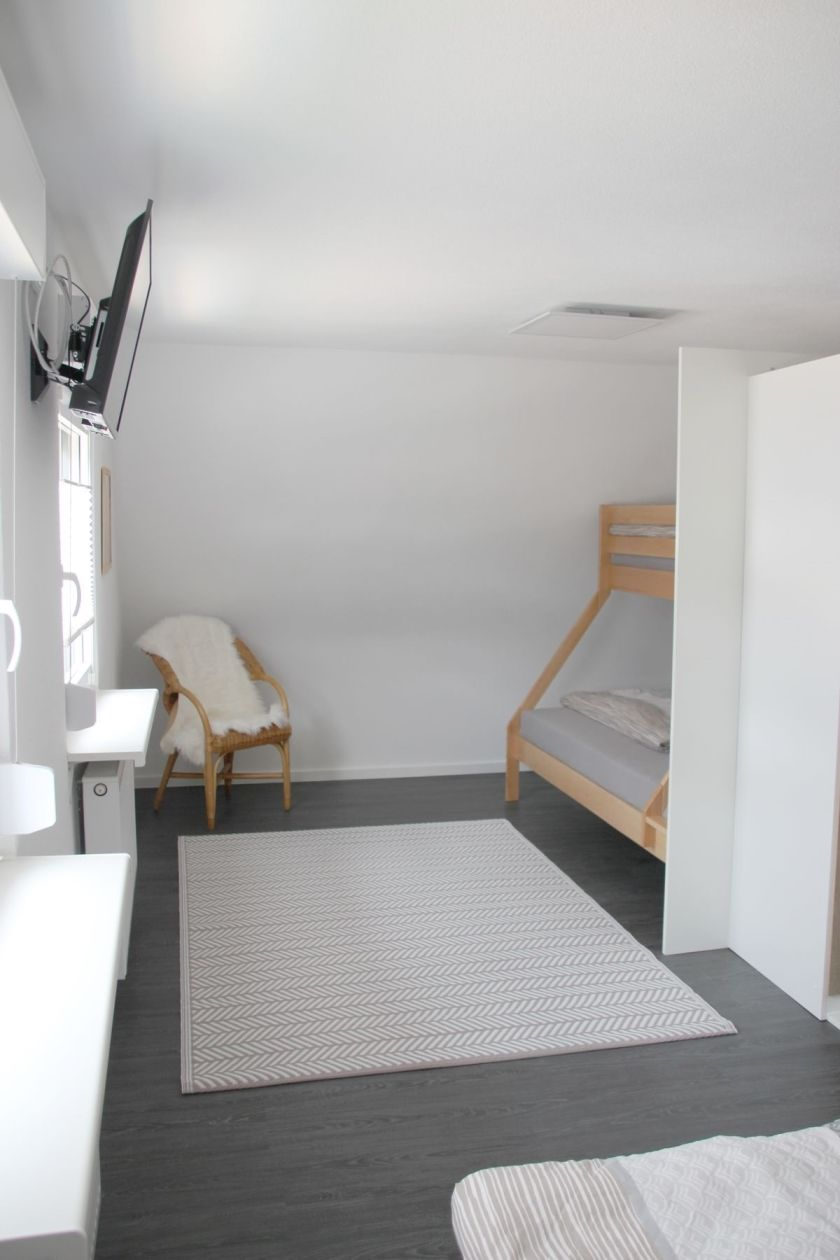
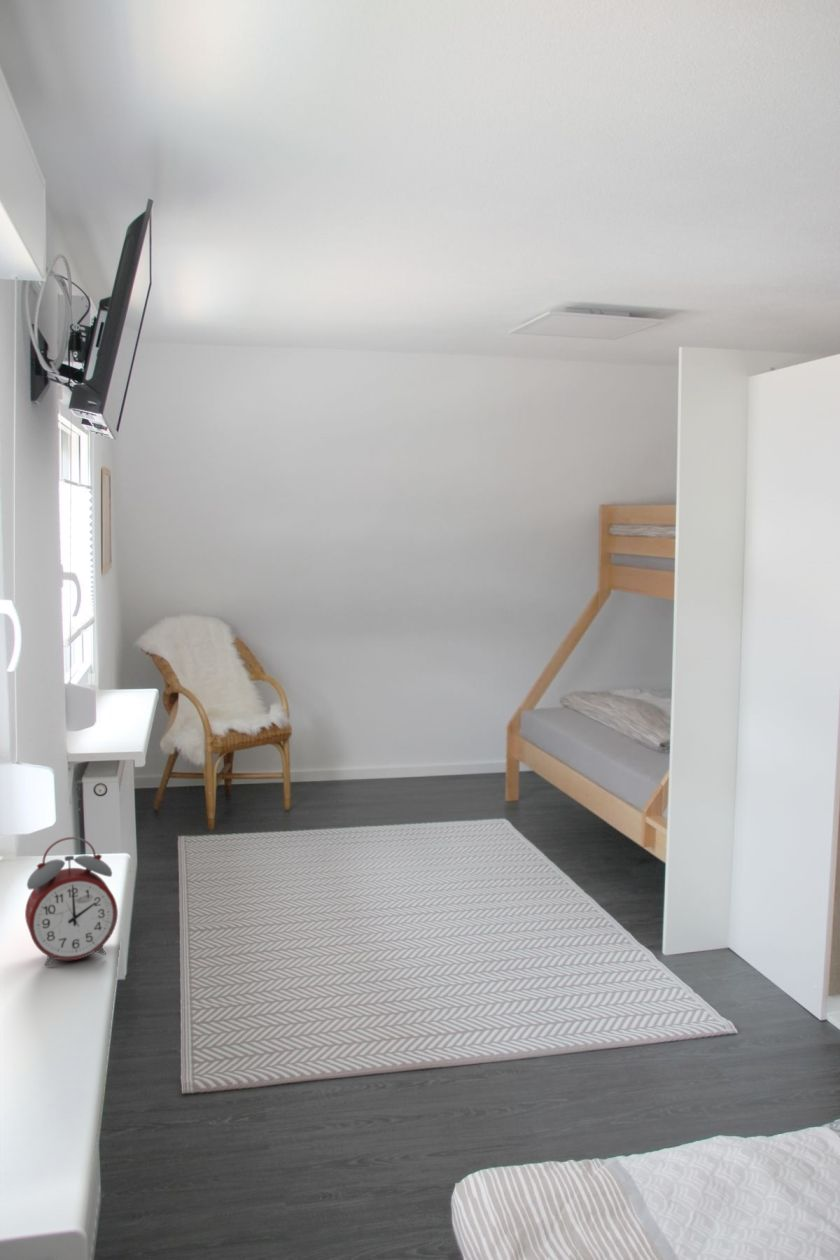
+ alarm clock [24,836,119,967]
